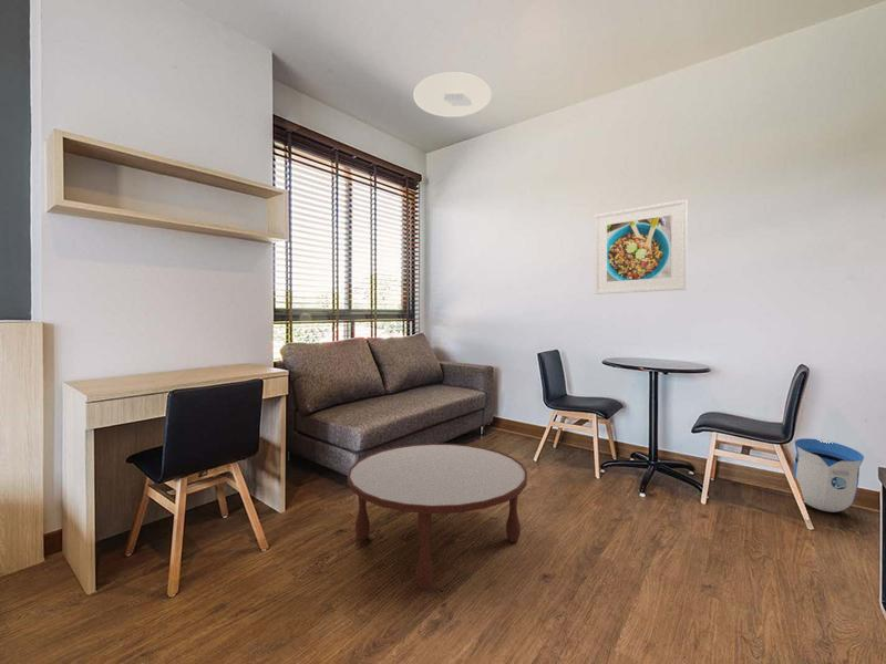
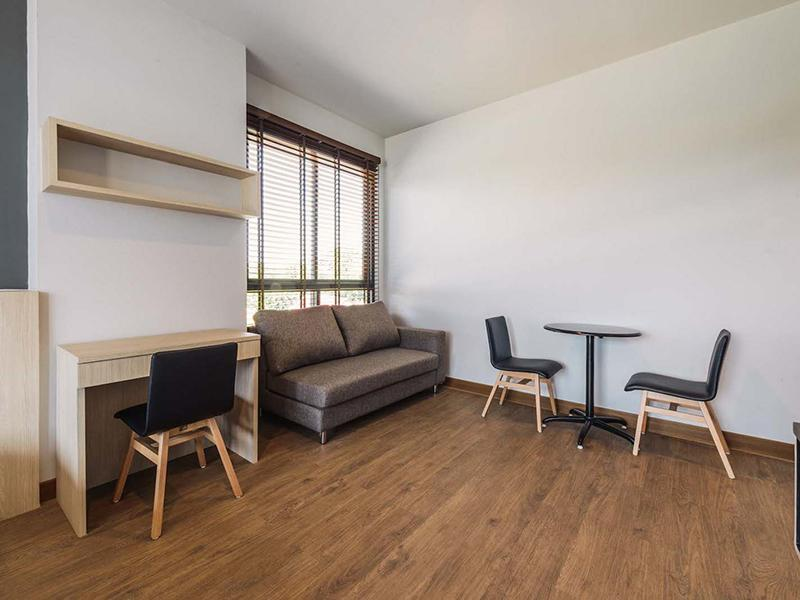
- coffee table [347,443,528,591]
- ceiling light [412,71,493,118]
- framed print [594,198,688,295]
- sun visor [793,437,865,513]
